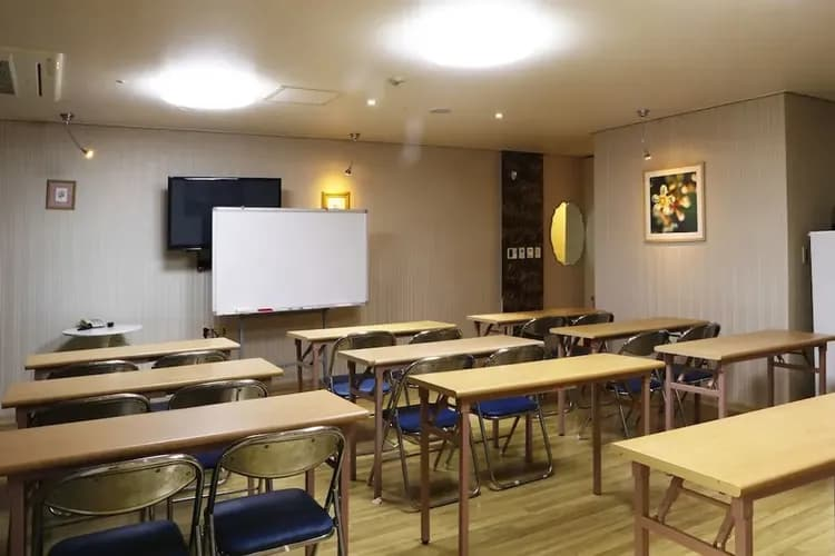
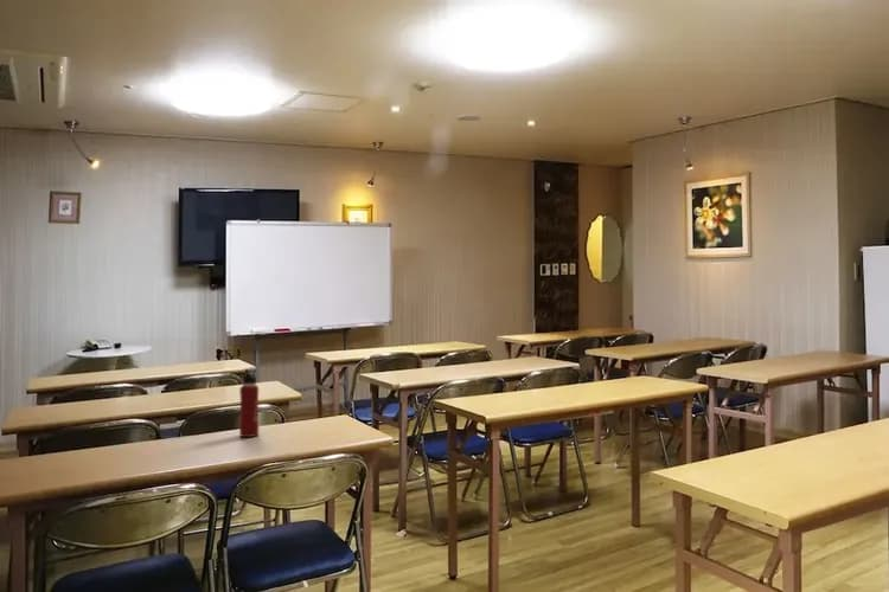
+ water bottle [238,366,260,438]
